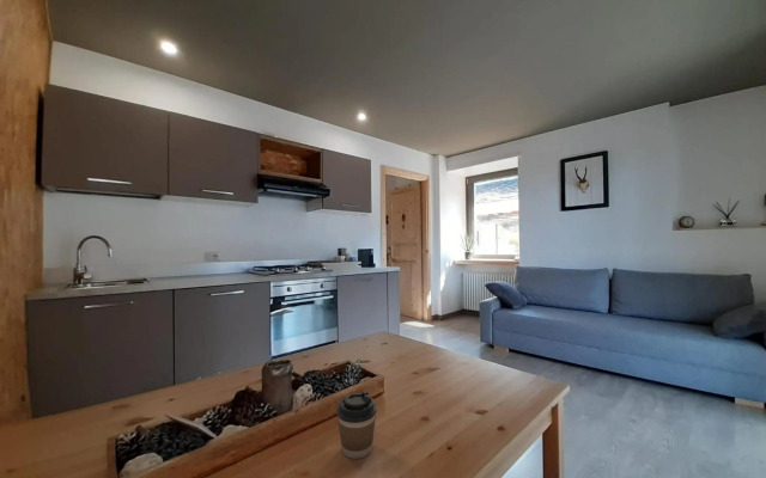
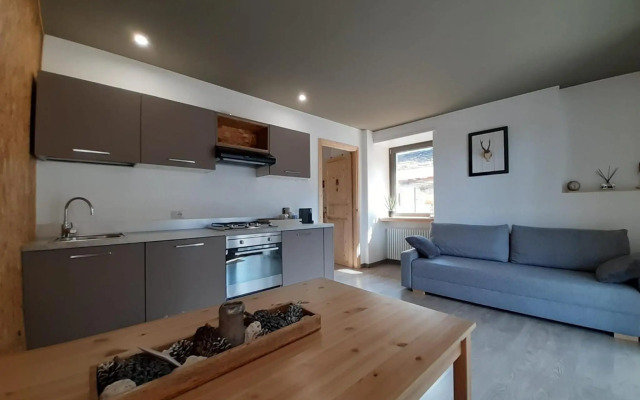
- coffee cup [335,390,378,460]
